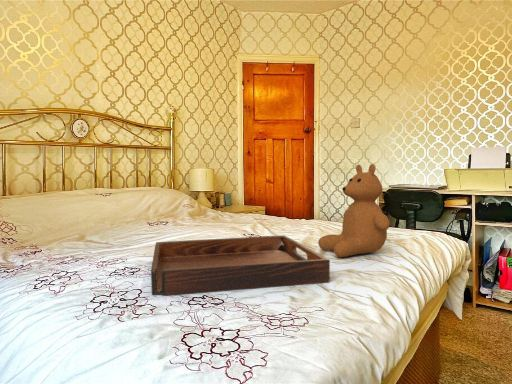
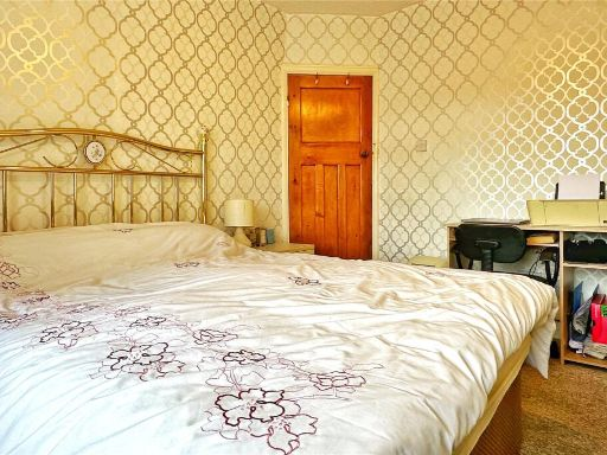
- teddy bear [317,163,391,258]
- serving tray [150,235,331,297]
